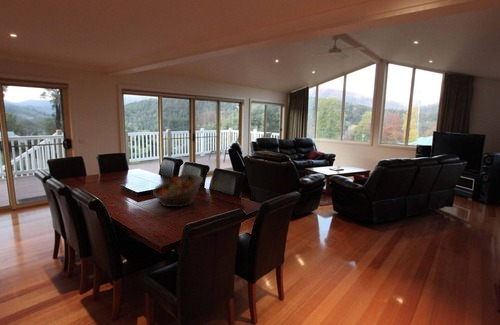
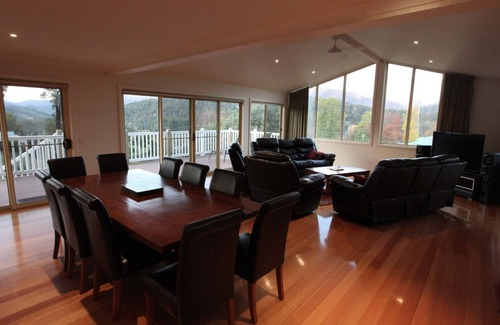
- fruit basket [152,173,204,208]
